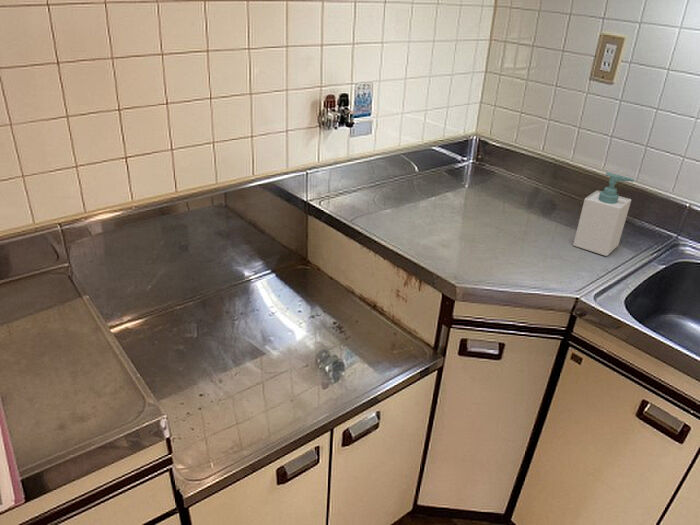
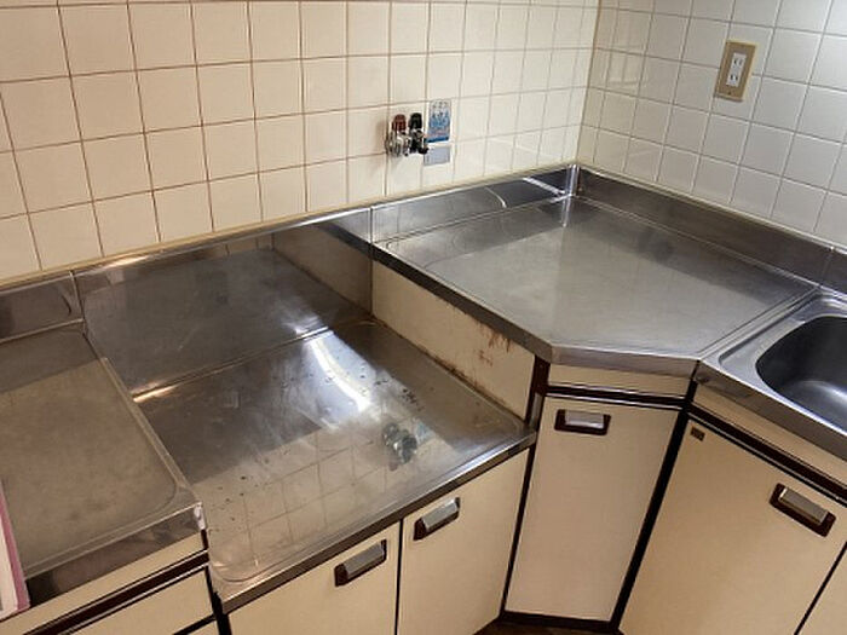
- soap bottle [572,171,635,257]
